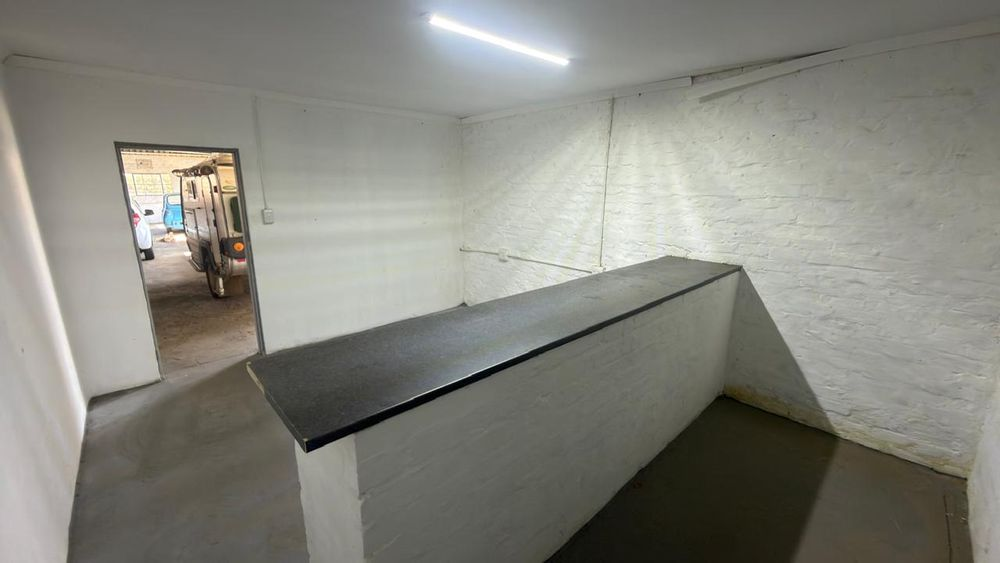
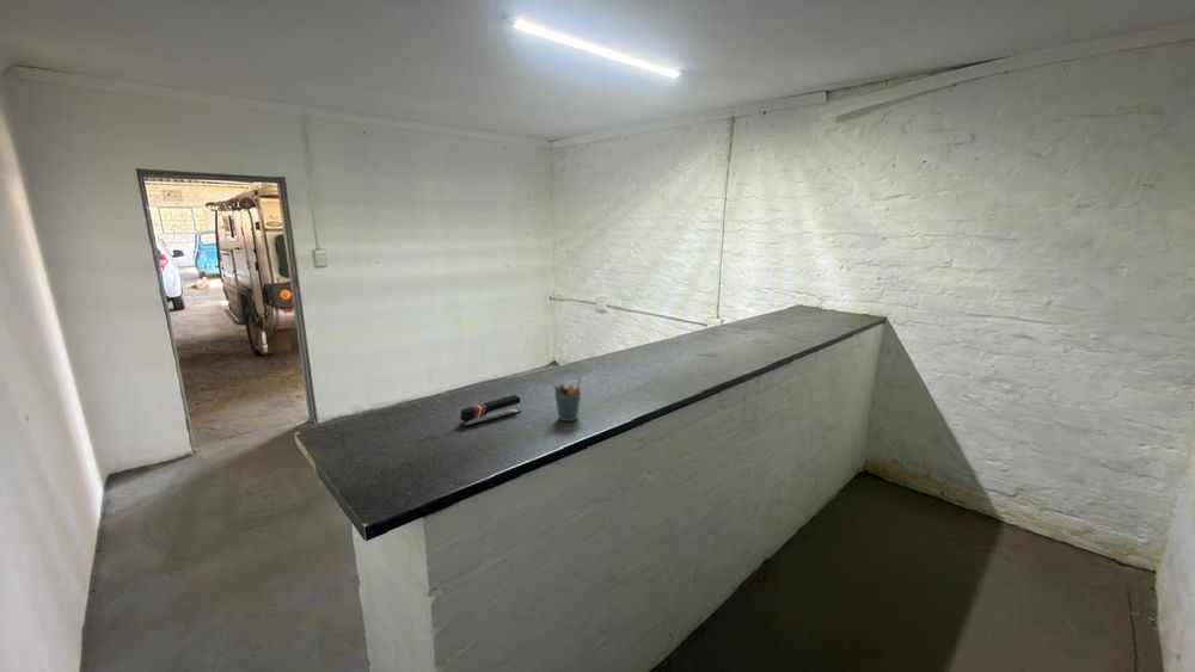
+ pen holder [553,375,583,423]
+ stapler [459,394,522,429]
